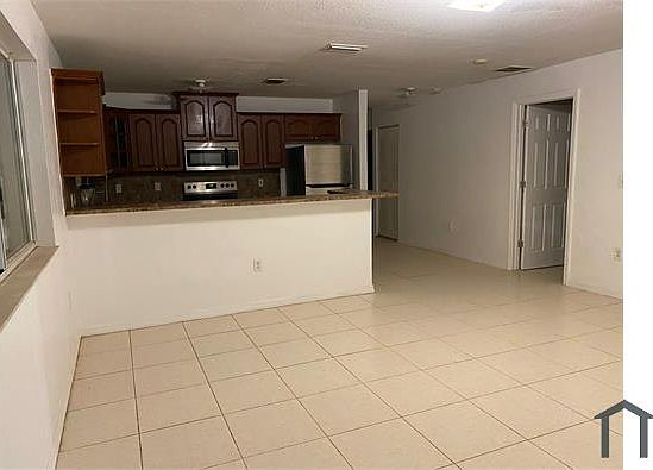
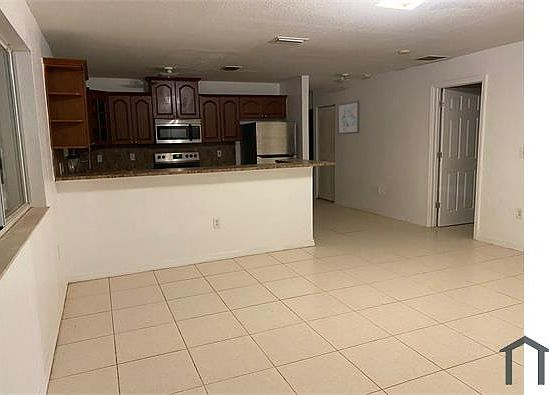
+ wall art [336,100,360,136]
